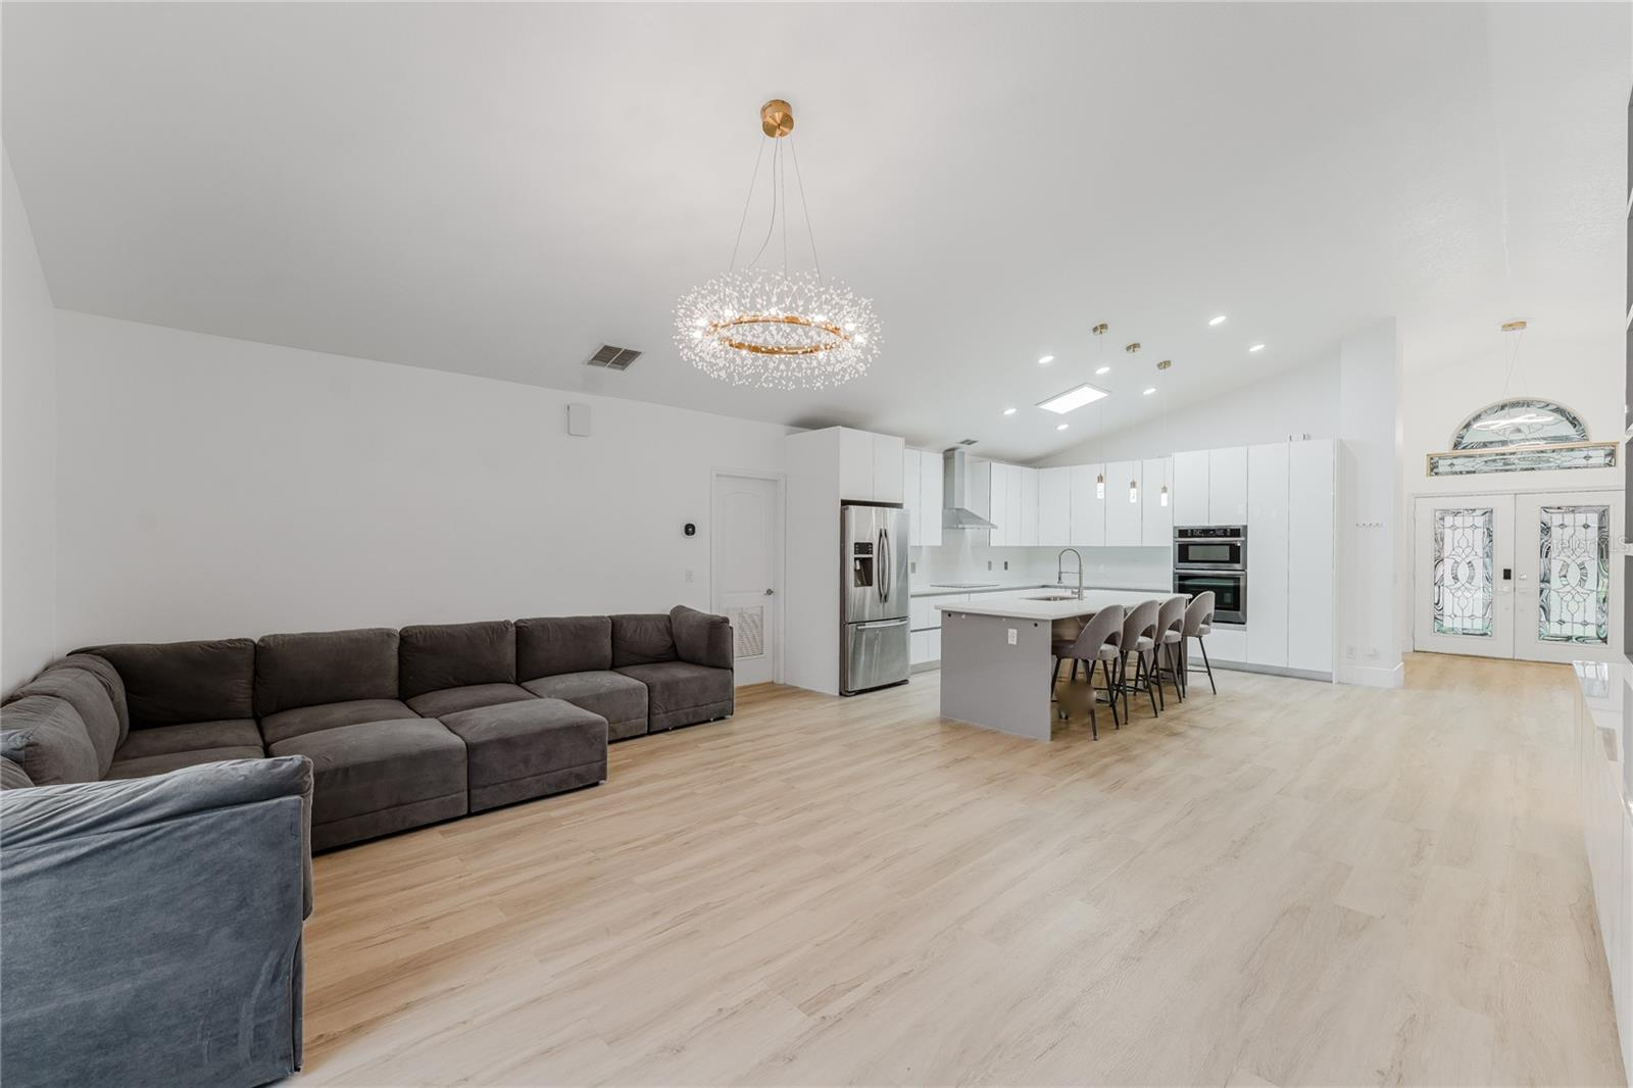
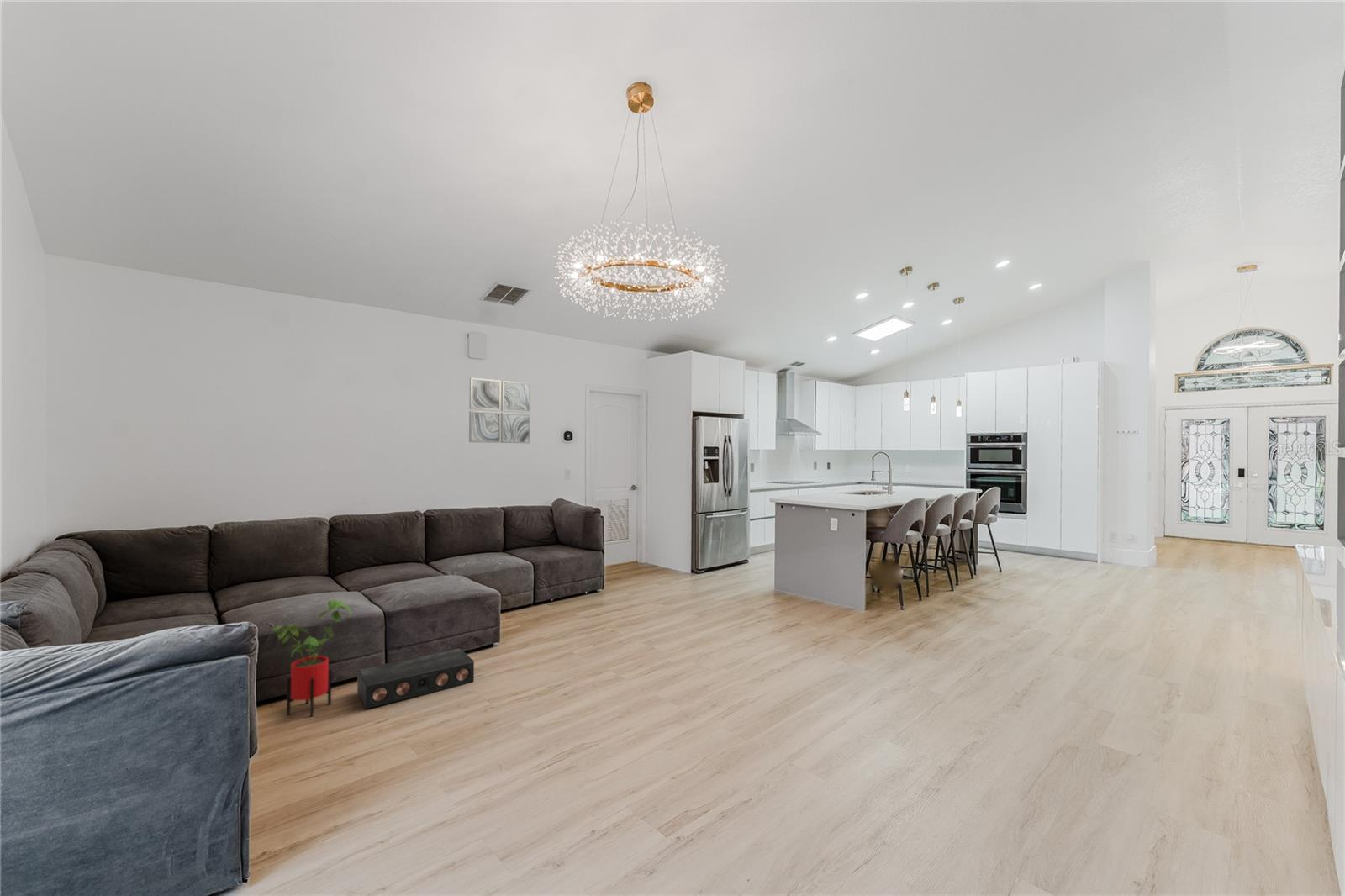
+ speaker [356,648,475,709]
+ wall art [468,377,531,445]
+ house plant [272,598,352,718]
